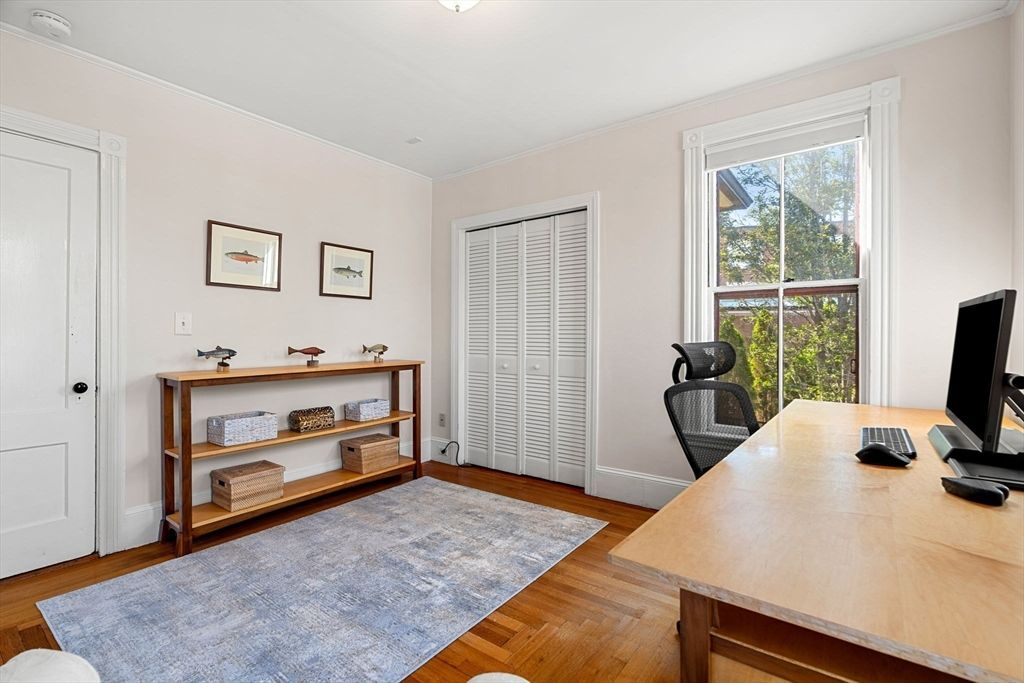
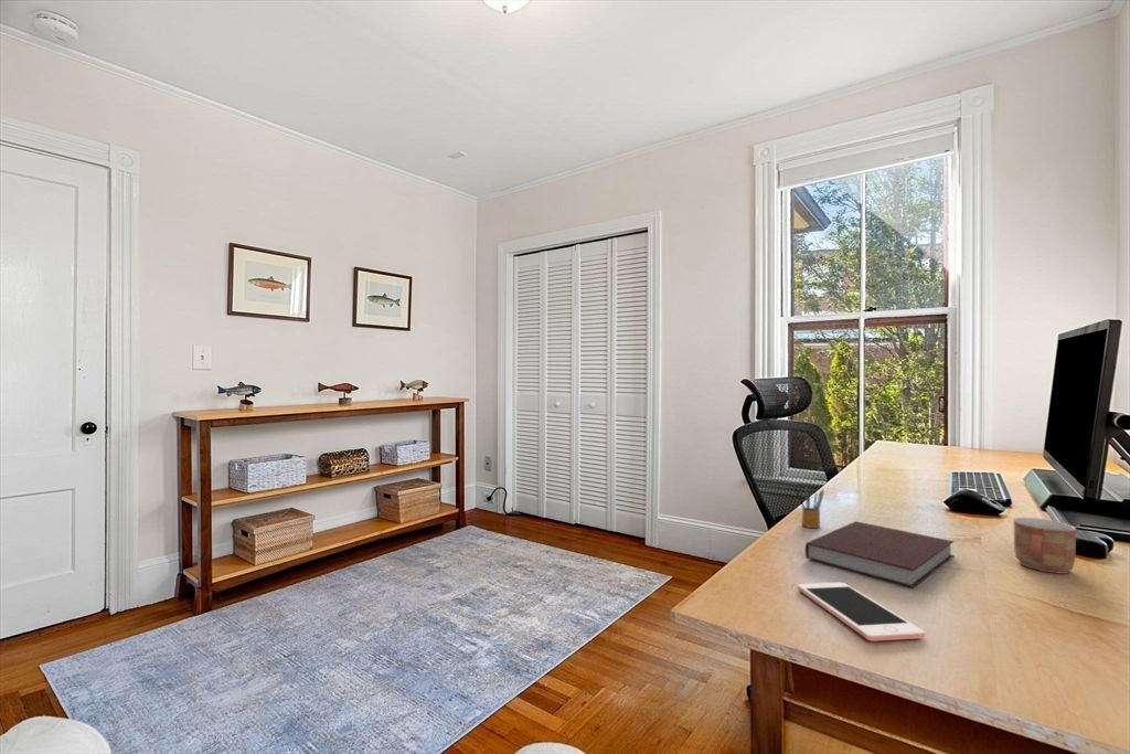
+ cell phone [797,582,926,643]
+ mug [1012,517,1078,575]
+ pencil box [792,484,825,529]
+ notebook [804,520,956,588]
